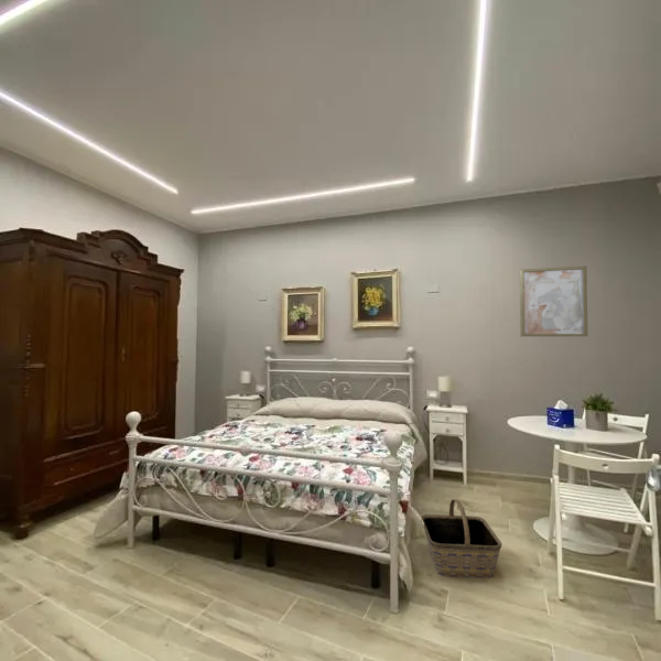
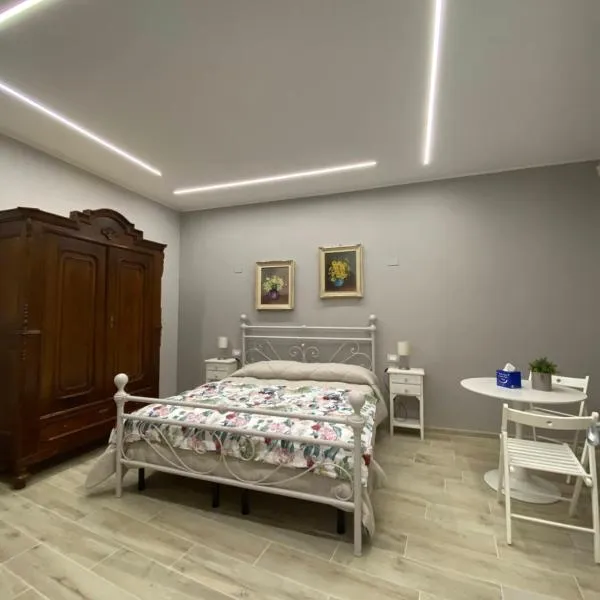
- wall art [519,266,588,337]
- basket [420,498,502,579]
